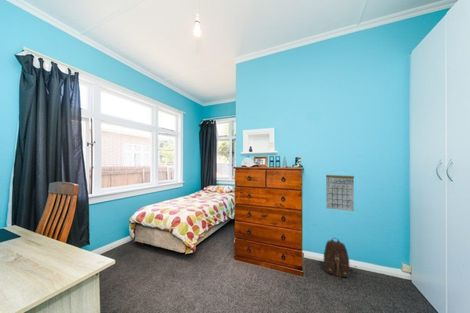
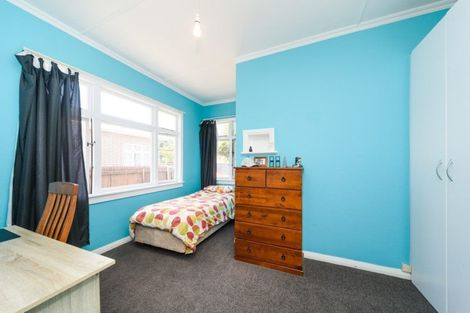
- calendar [325,167,355,212]
- backpack [318,237,355,278]
